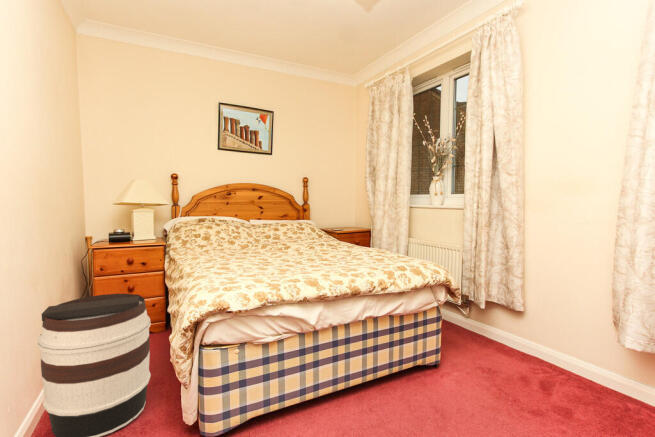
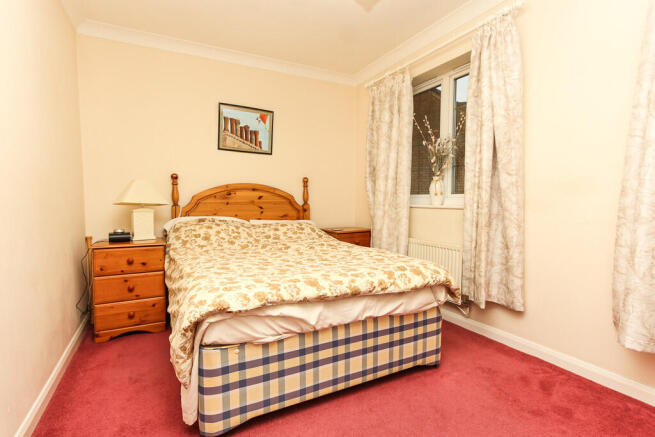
- barrel [37,293,152,437]
